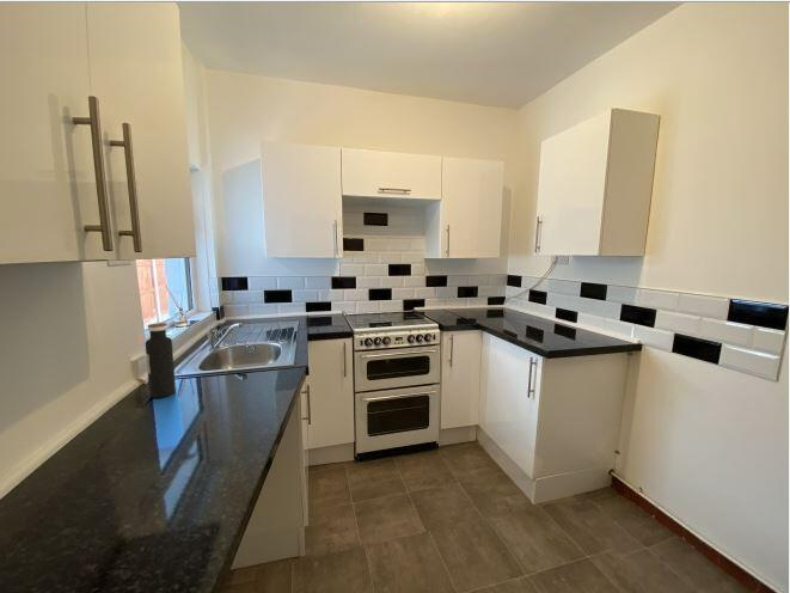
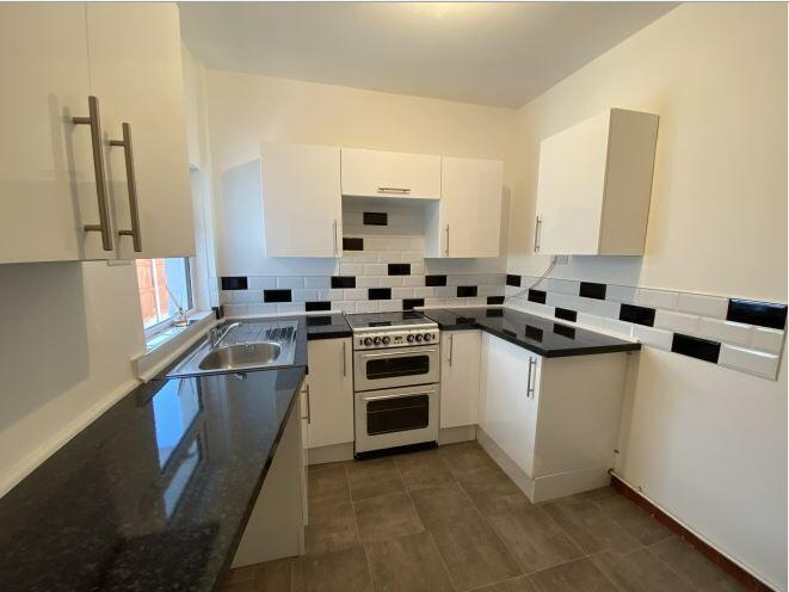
- water bottle [145,322,177,399]
